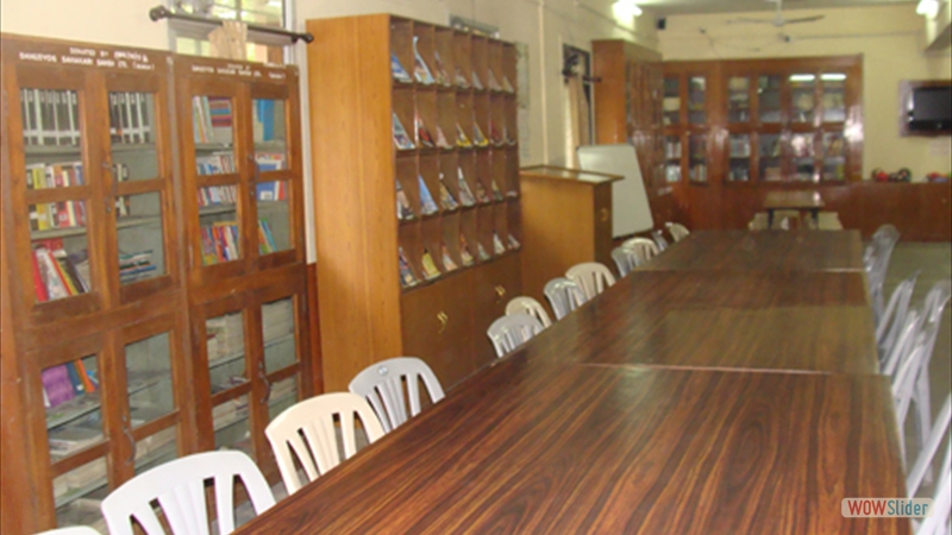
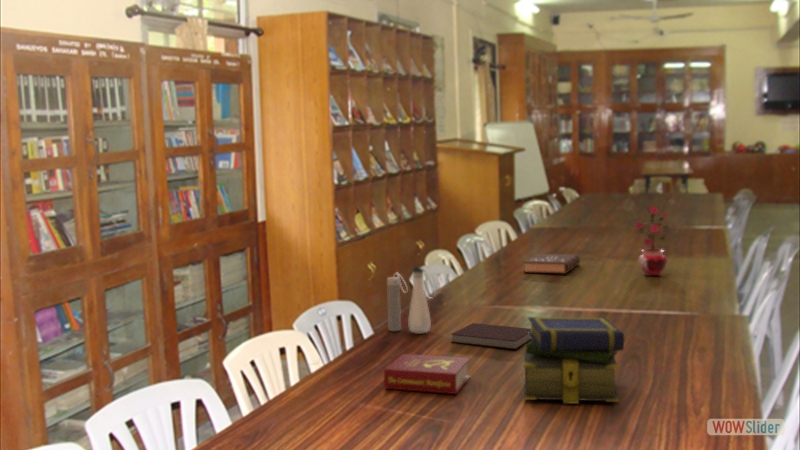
+ water bottle [386,265,437,335]
+ stack of books [522,316,625,405]
+ book [383,353,472,395]
+ book [522,253,581,275]
+ notebook [450,322,532,350]
+ potted plant [635,203,673,277]
